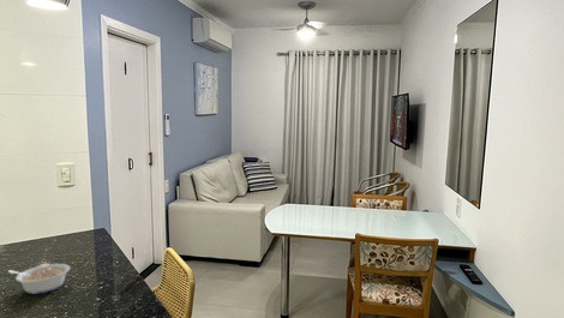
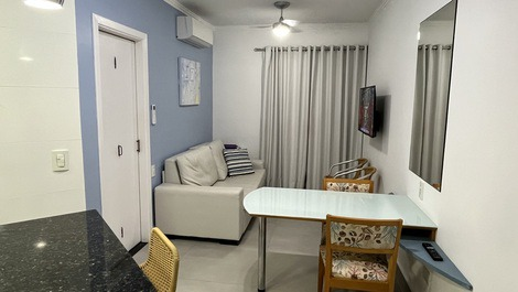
- legume [7,263,72,295]
